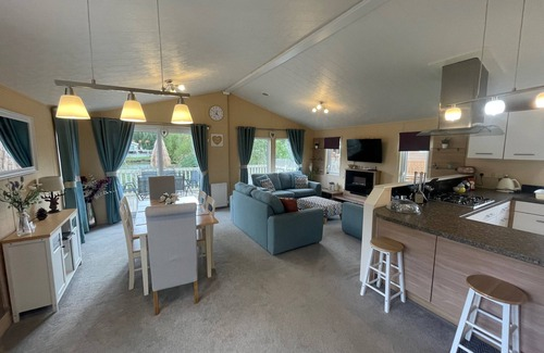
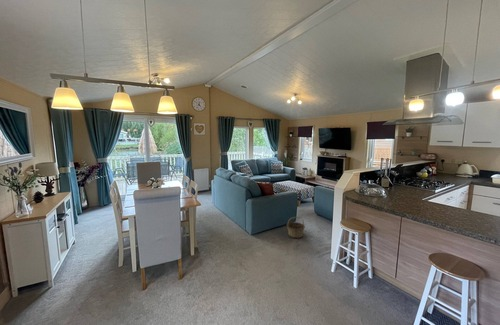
+ basket [286,216,306,239]
